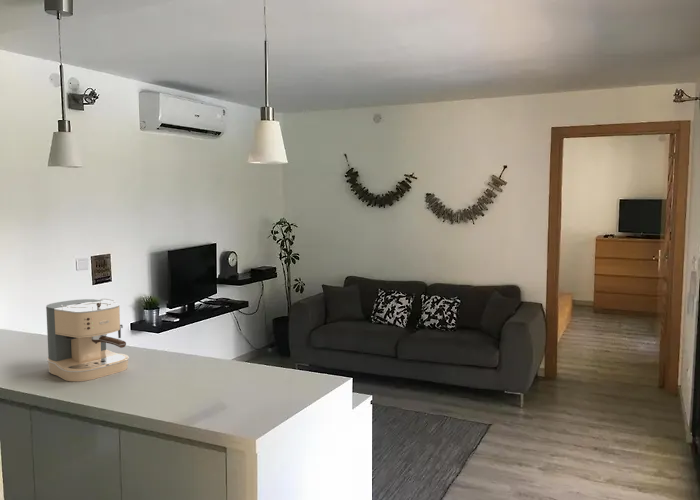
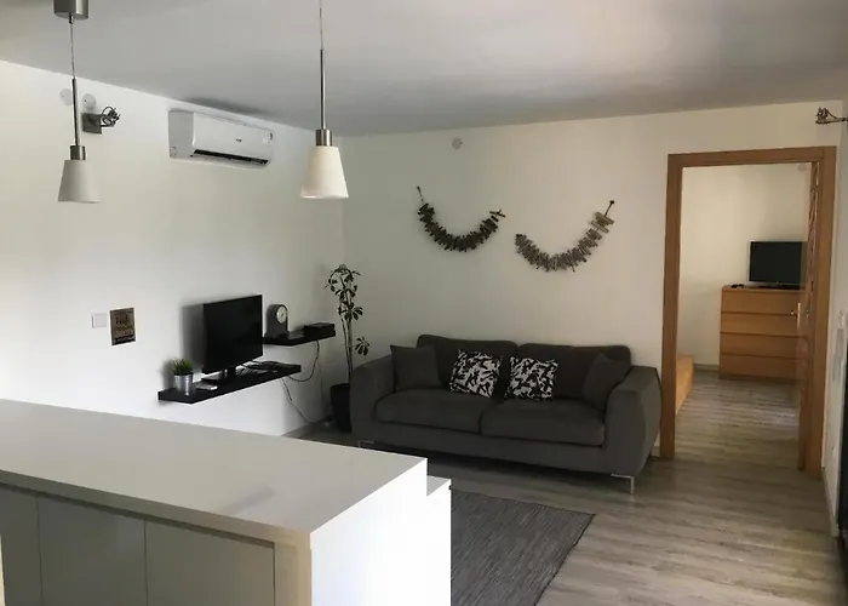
- coffee maker [45,298,130,382]
